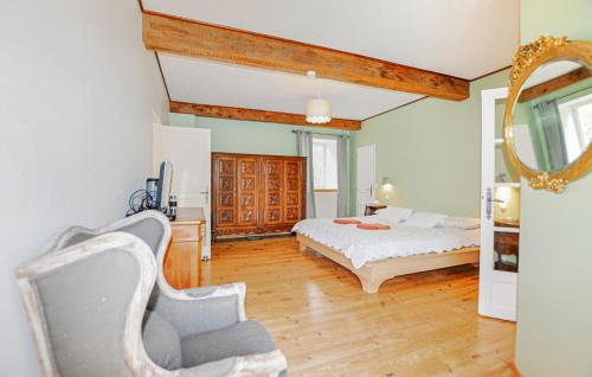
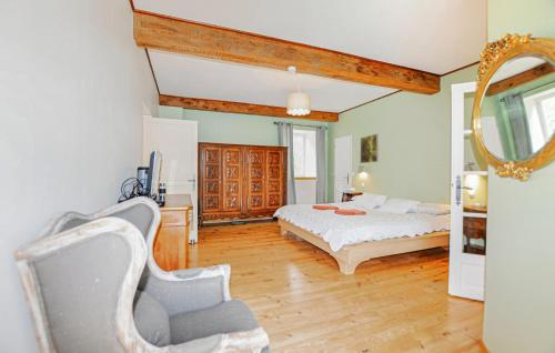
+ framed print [360,132,380,164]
